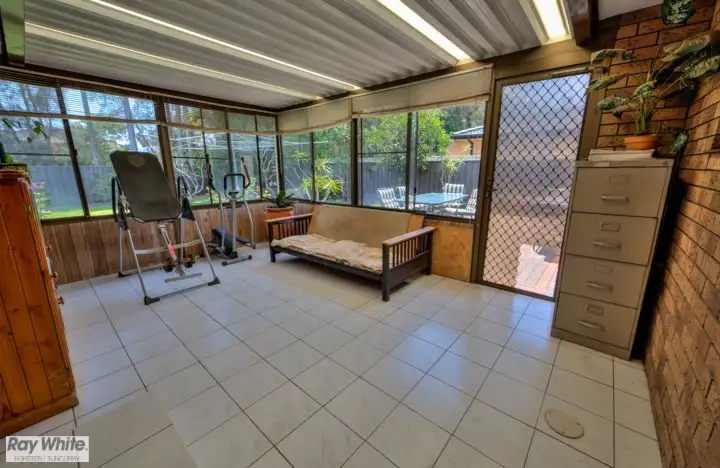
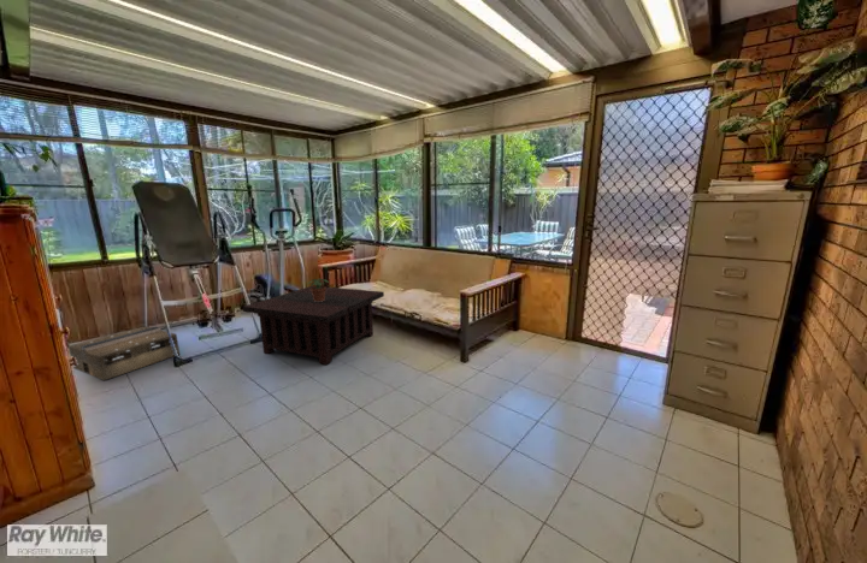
+ potted plant [306,278,330,302]
+ coffee table [242,285,385,366]
+ ceiling vent [67,325,181,381]
